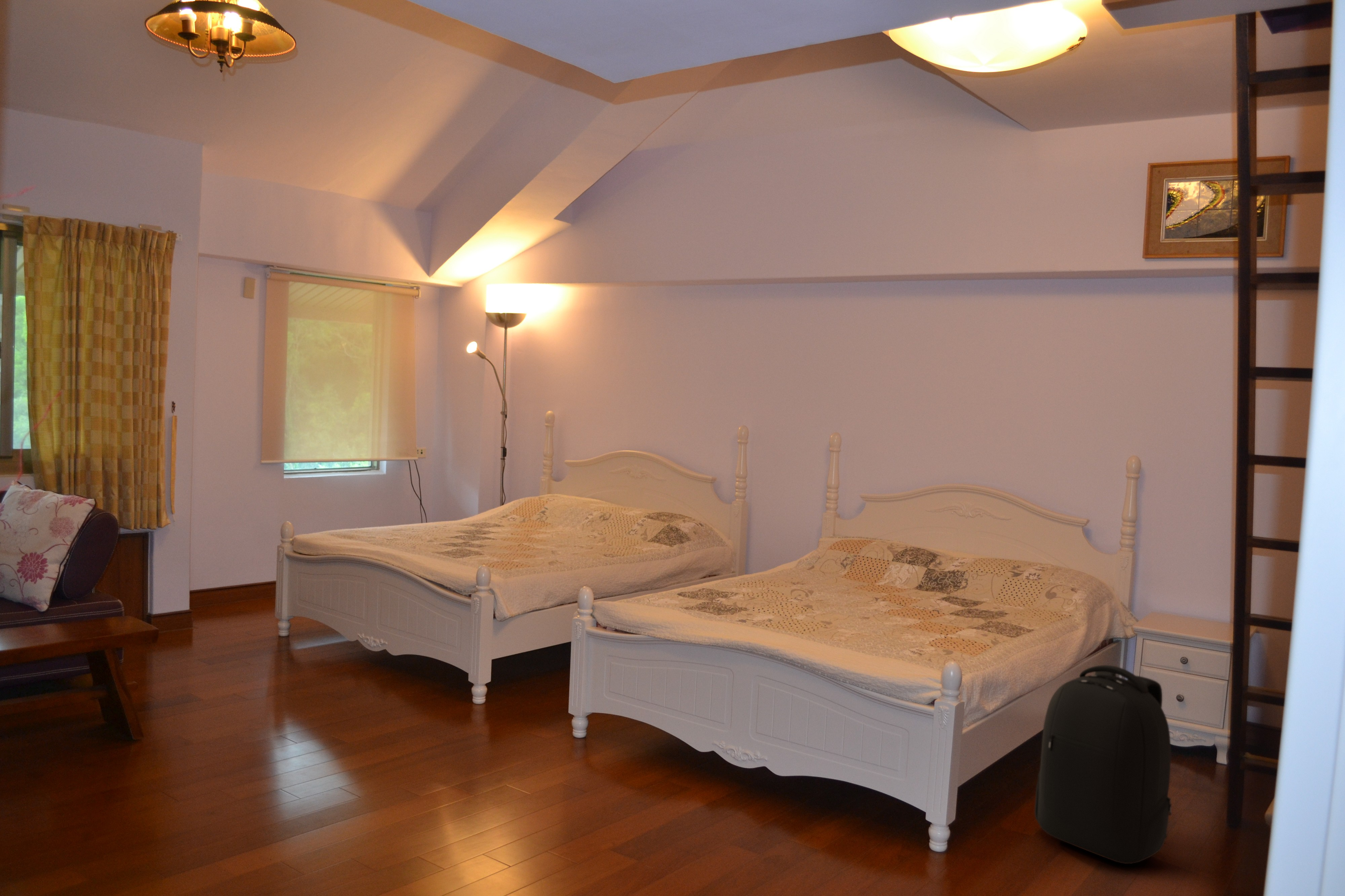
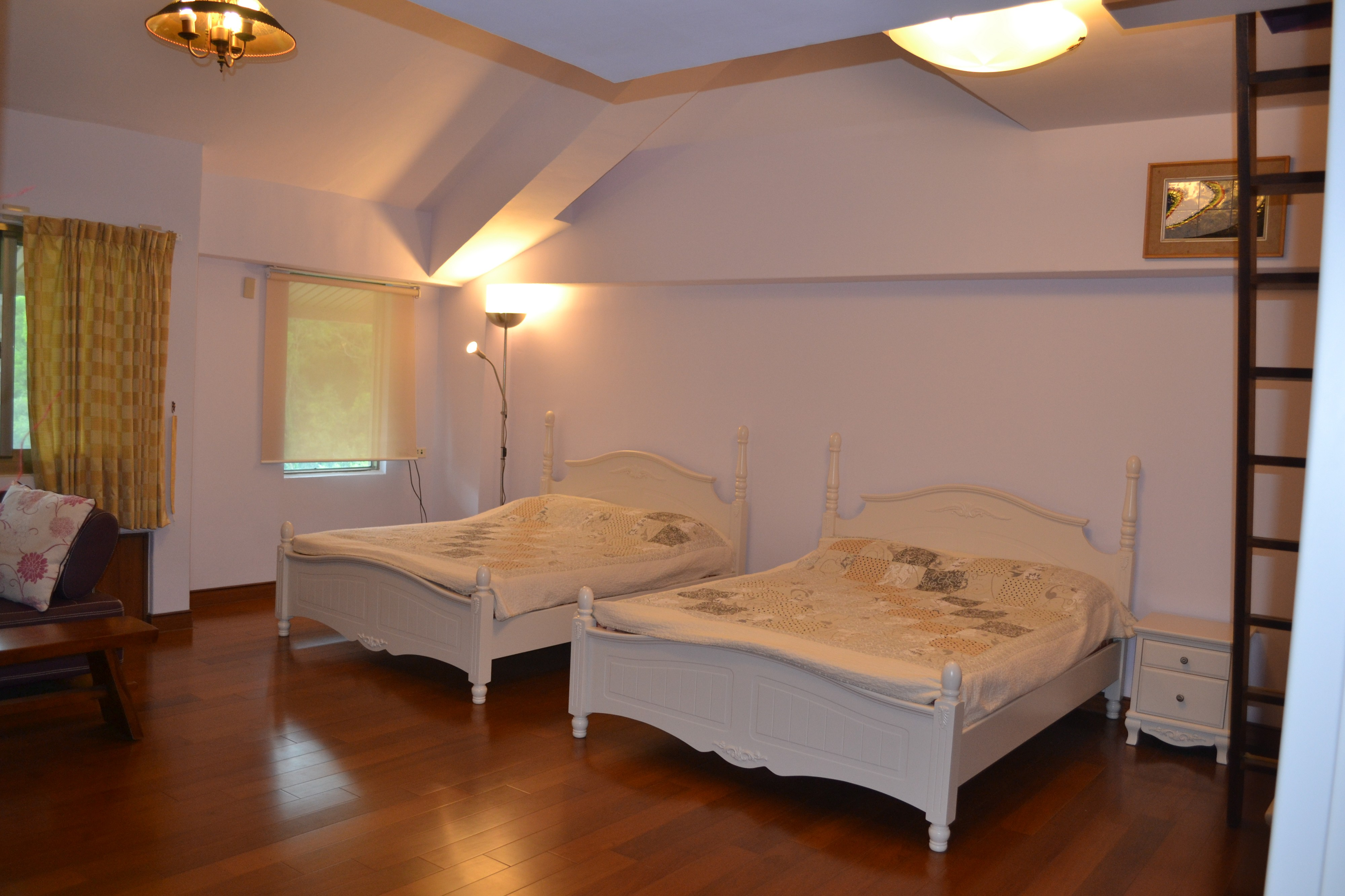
- backpack [1034,665,1172,864]
